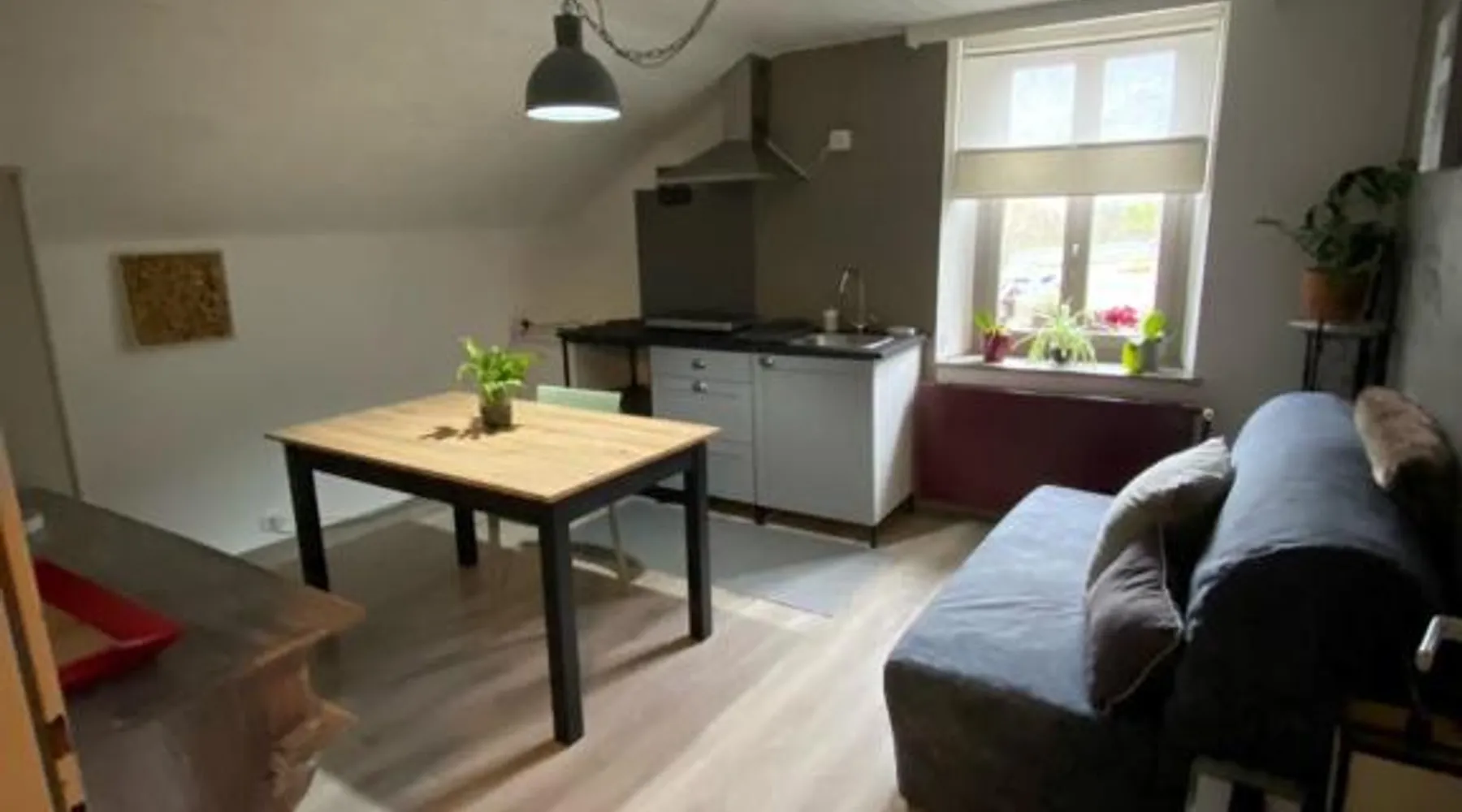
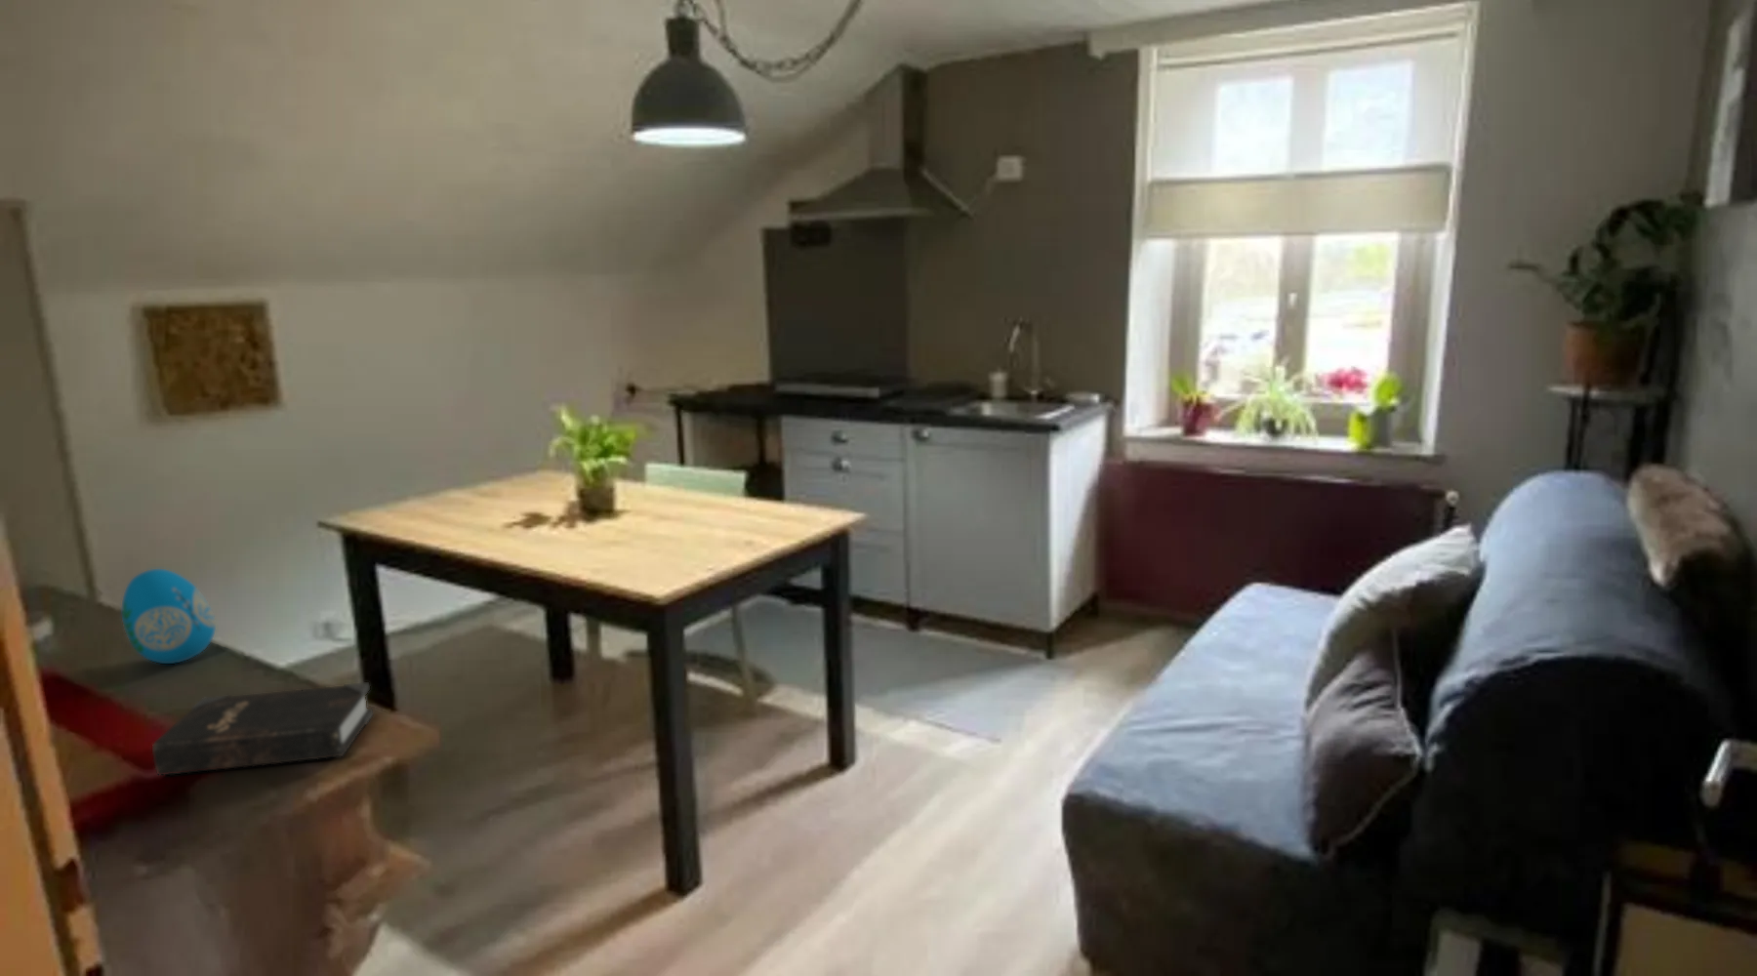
+ decorative egg [121,569,216,665]
+ hardback book [151,682,374,776]
